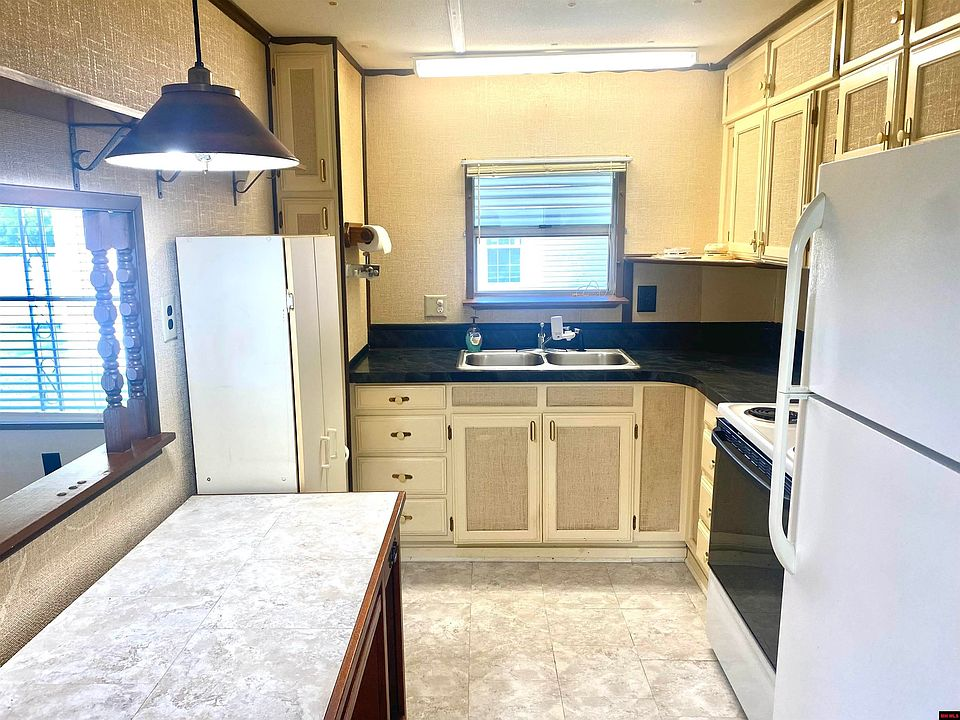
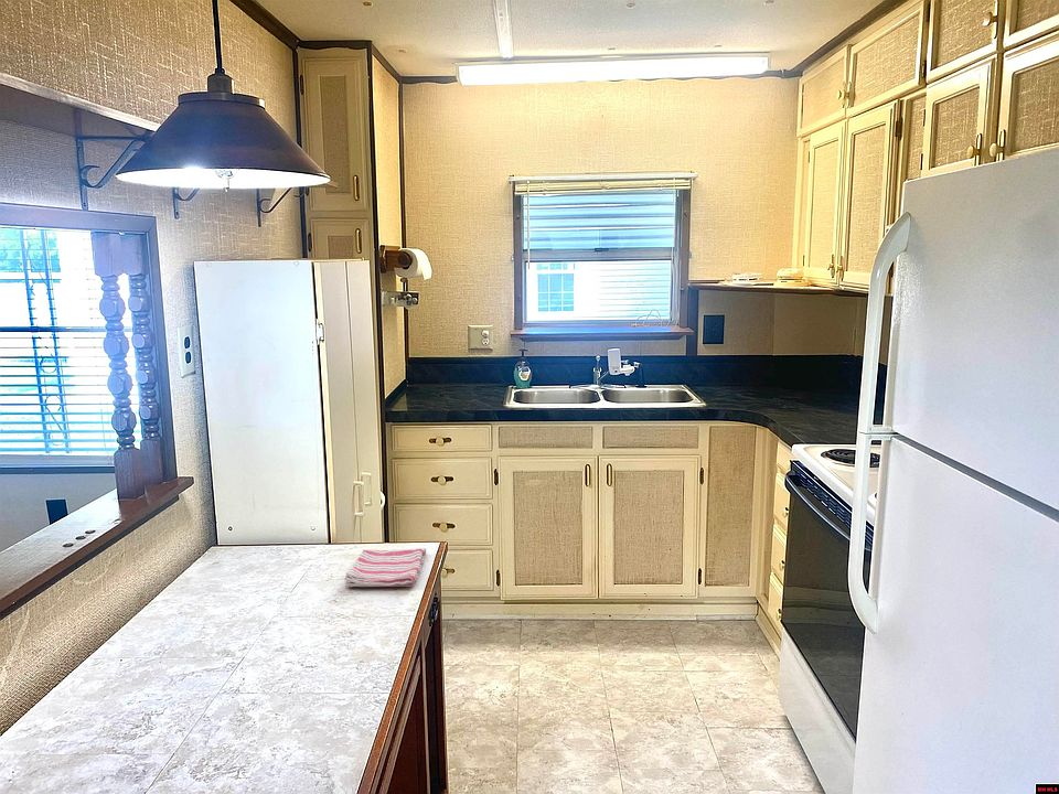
+ dish towel [344,547,427,588]
